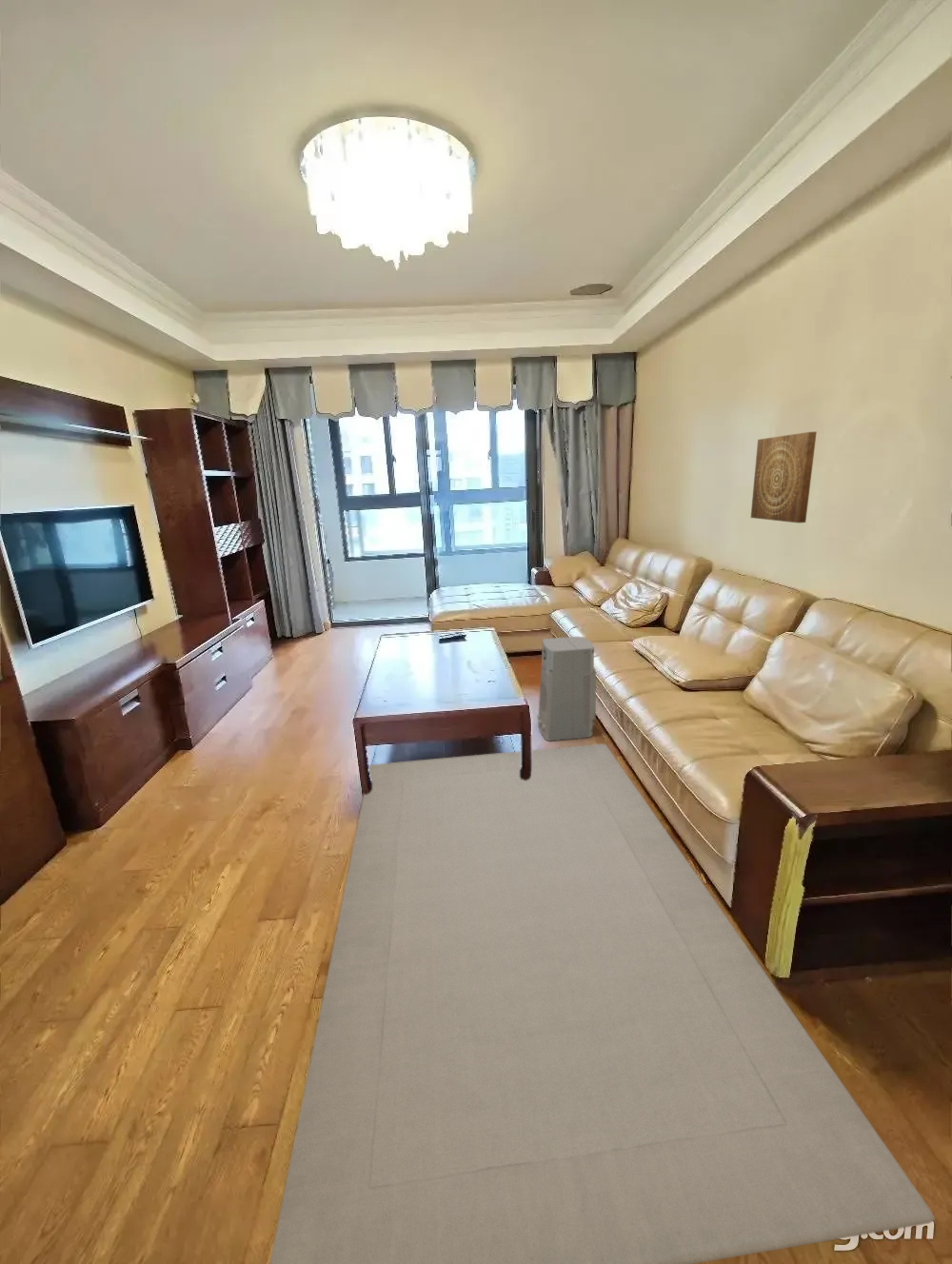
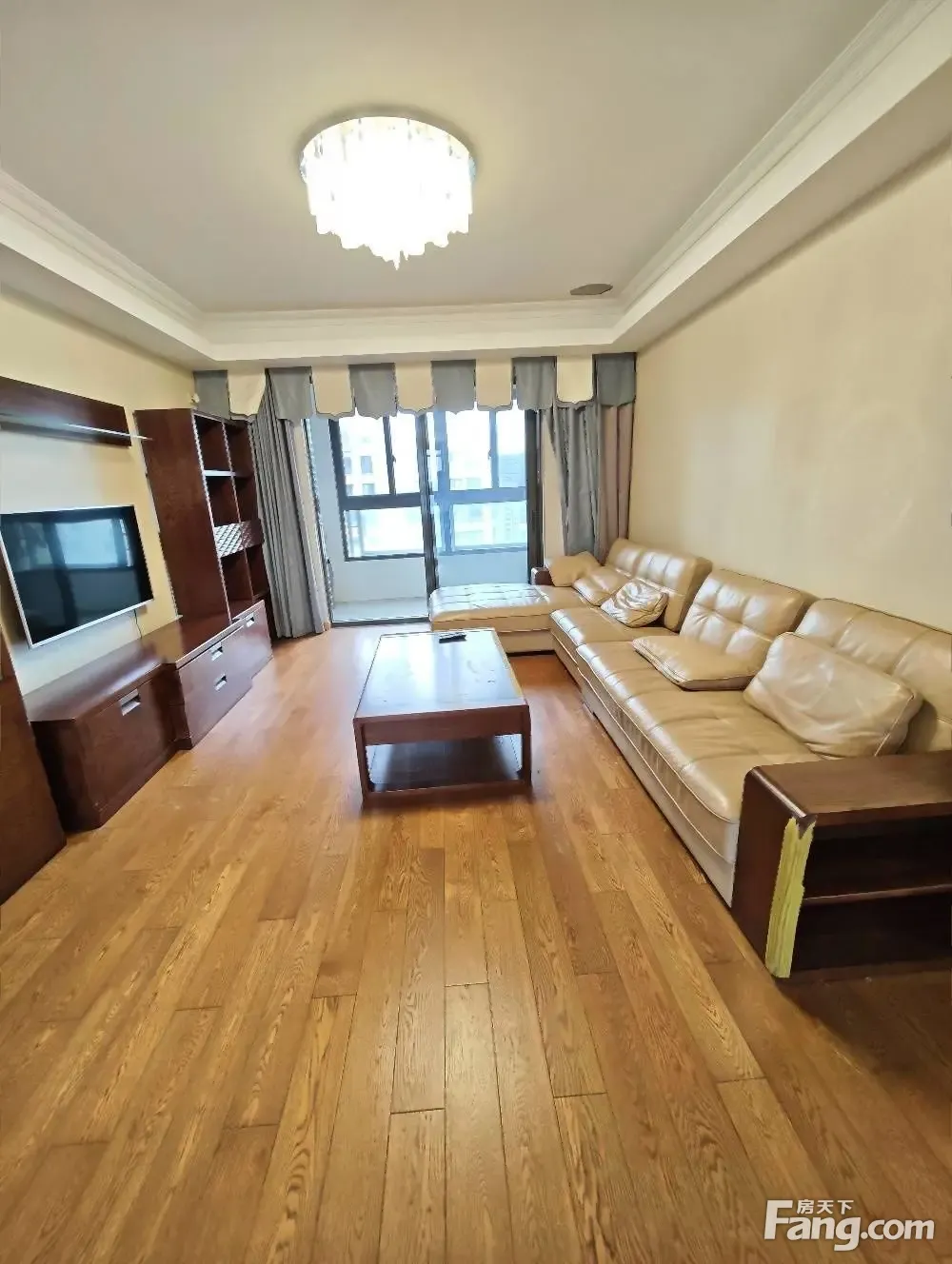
- air purifier [537,636,597,742]
- wall art [750,430,818,523]
- rug [268,743,936,1264]
